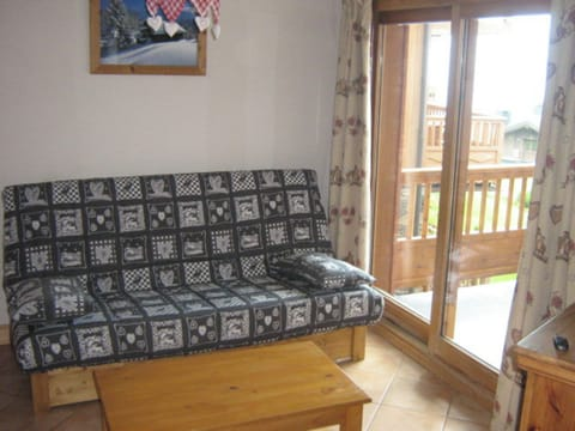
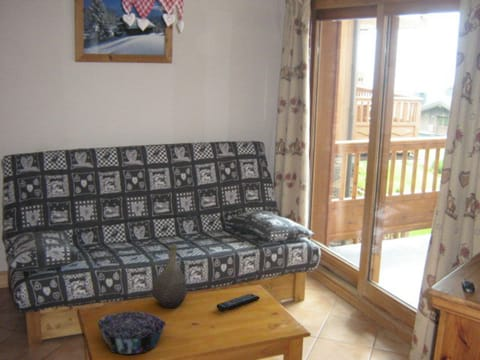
+ decorative bowl [96,310,167,355]
+ vase [151,244,188,309]
+ remote control [216,293,261,312]
